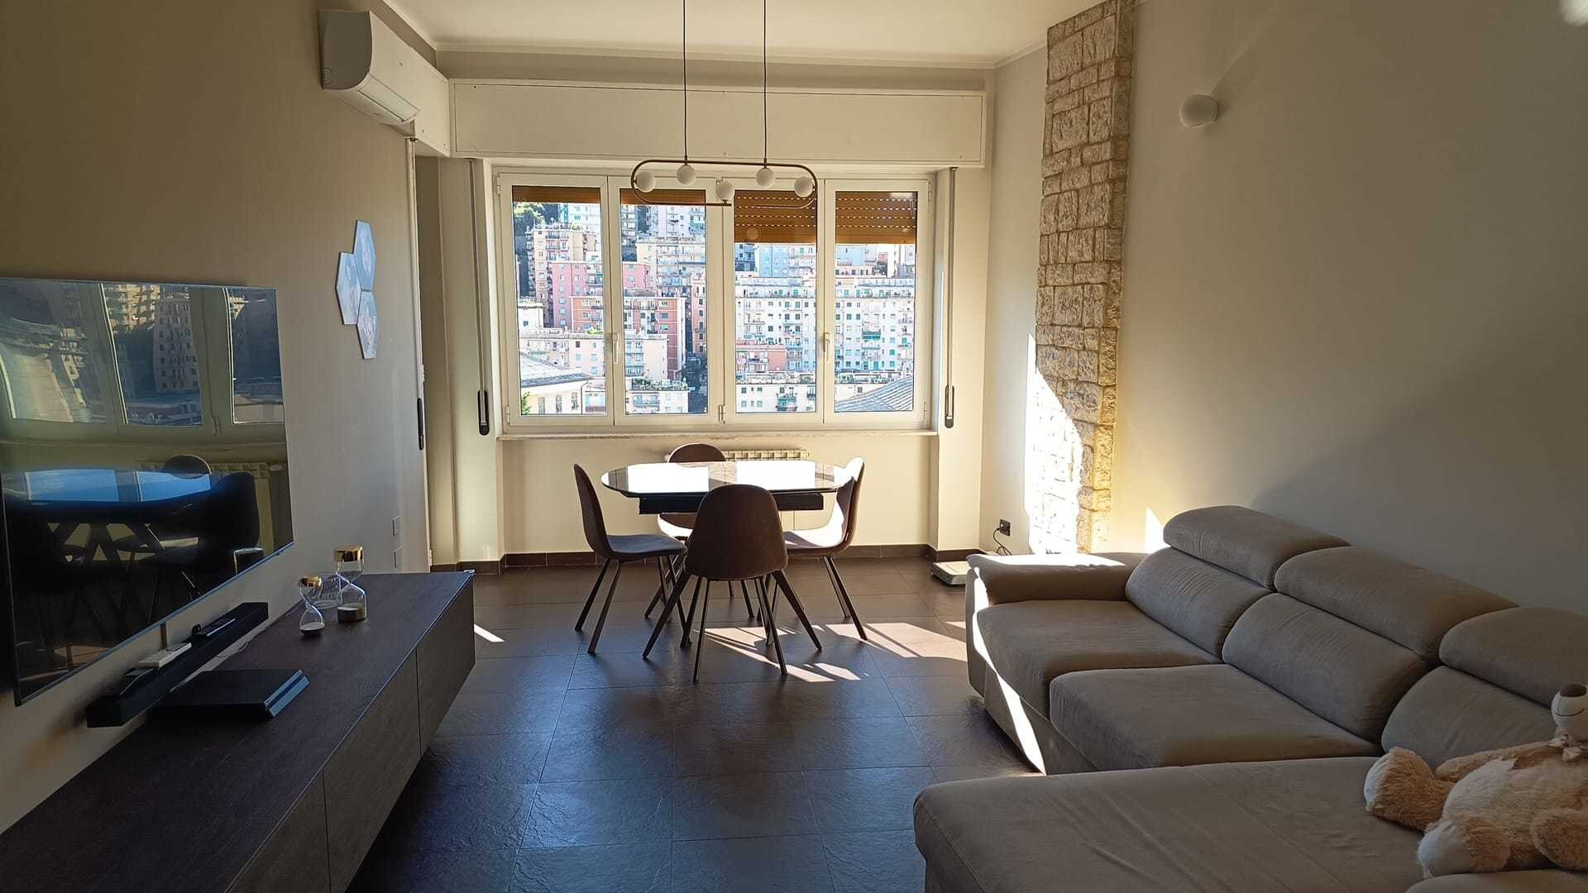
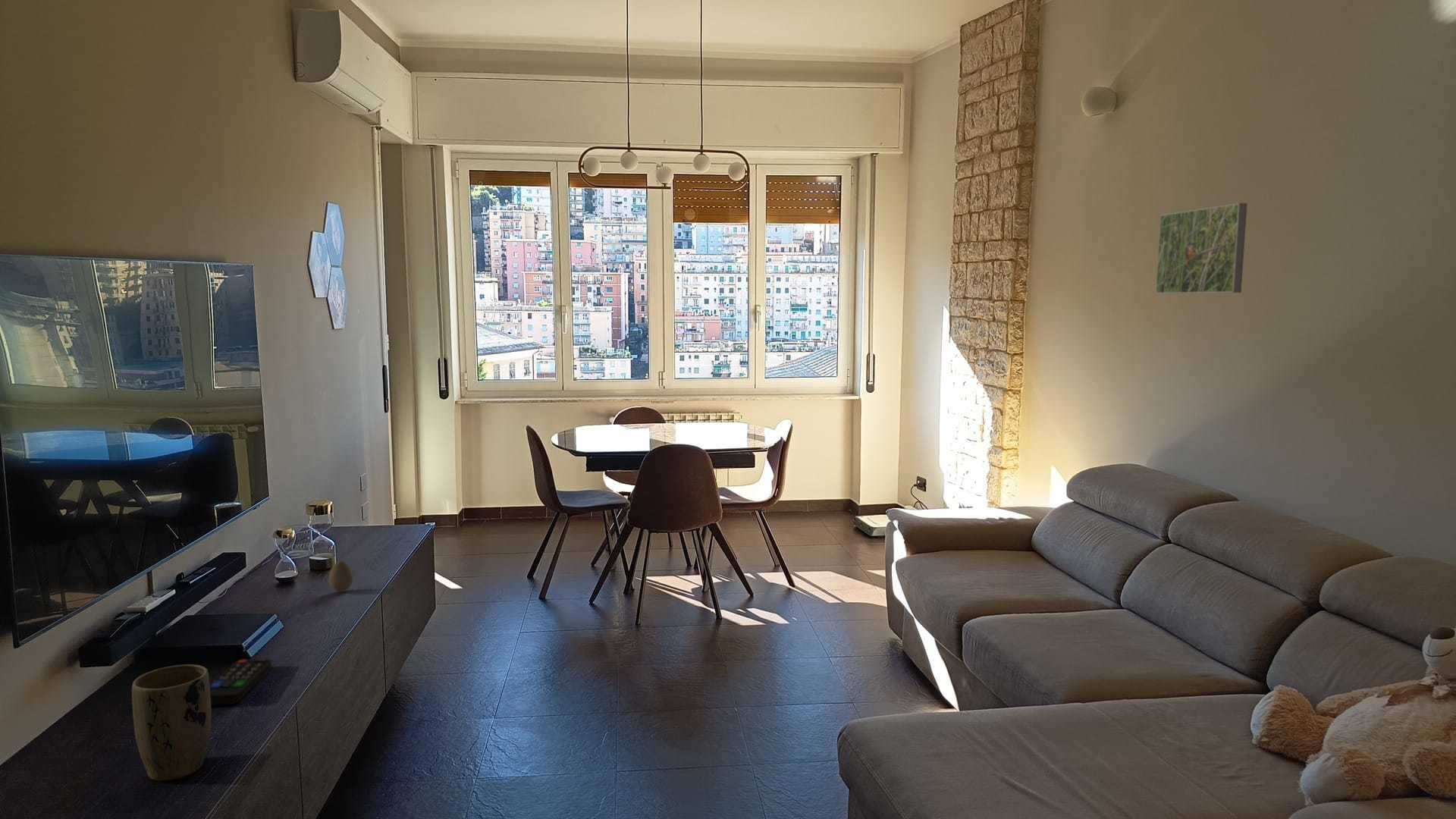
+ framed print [1155,202,1248,294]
+ decorative egg [328,560,354,592]
+ remote control [209,658,272,706]
+ plant pot [131,664,212,782]
